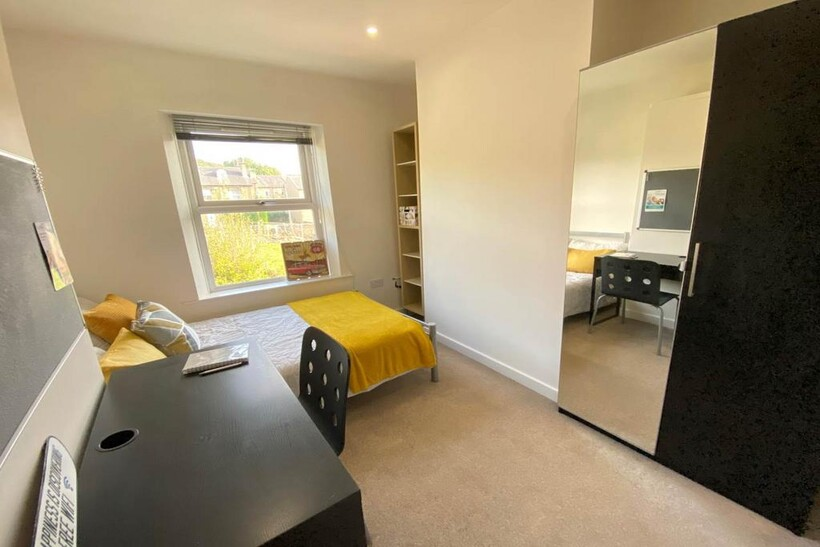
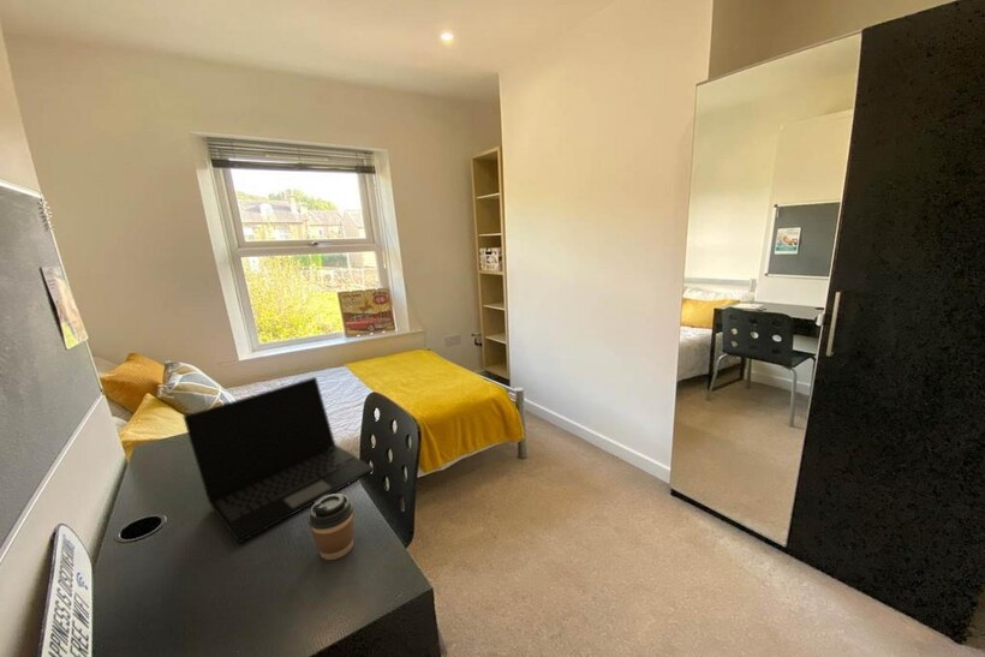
+ laptop [181,376,376,544]
+ coffee cup [306,492,354,561]
